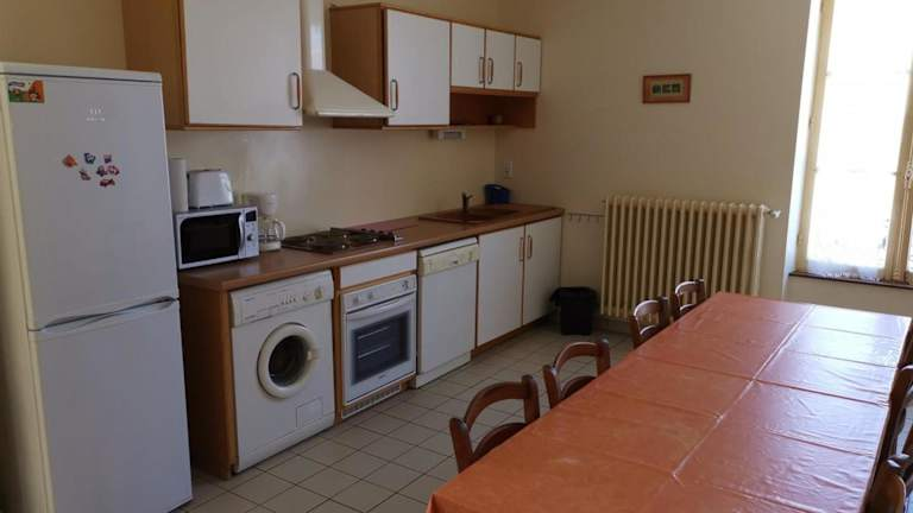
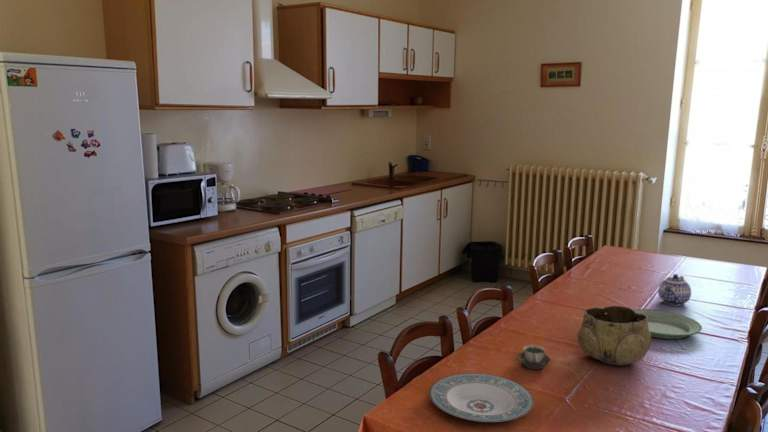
+ plate [429,372,535,423]
+ cup [516,344,552,370]
+ decorative bowl [577,305,652,366]
+ teapot [657,273,692,307]
+ plate [633,308,703,340]
